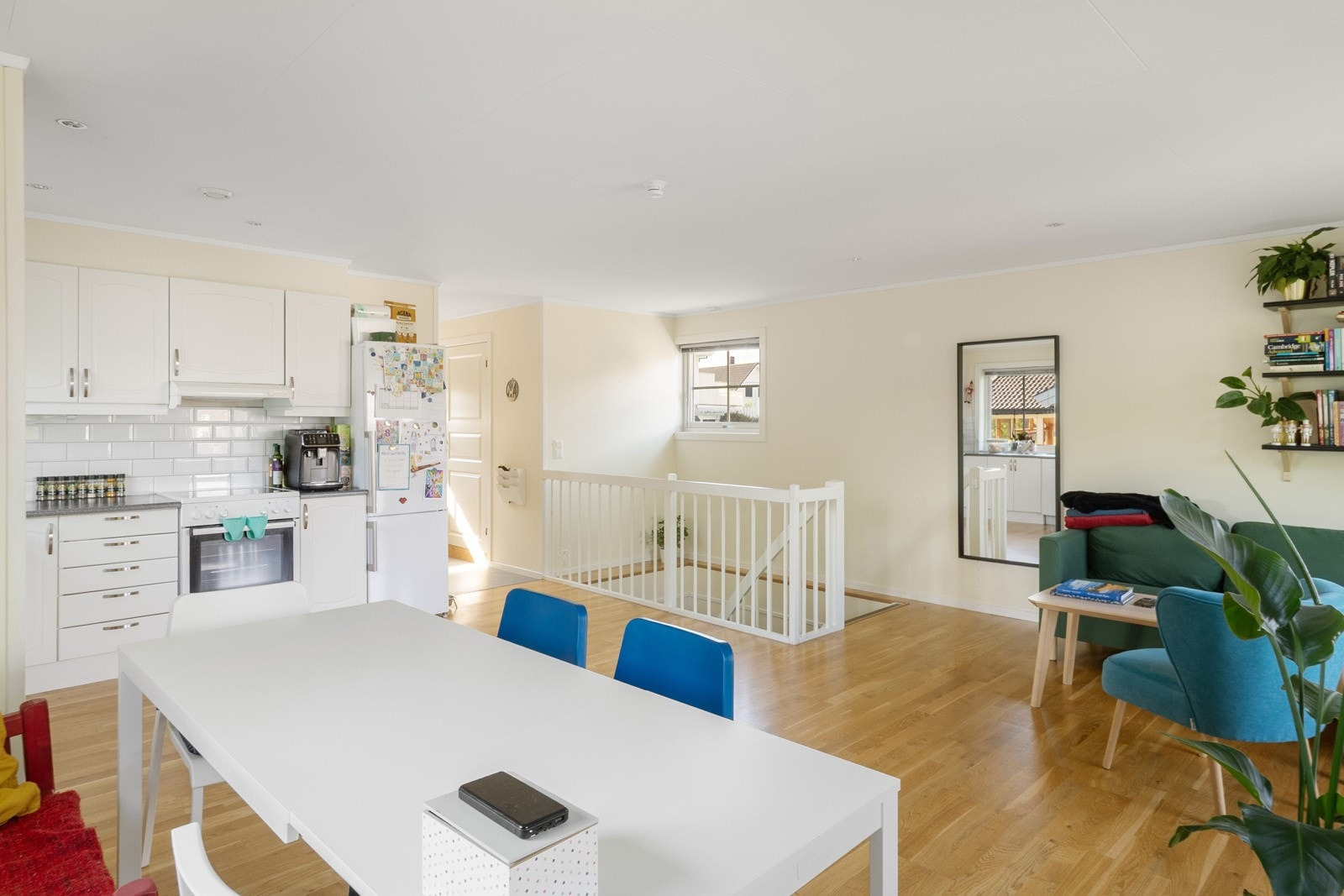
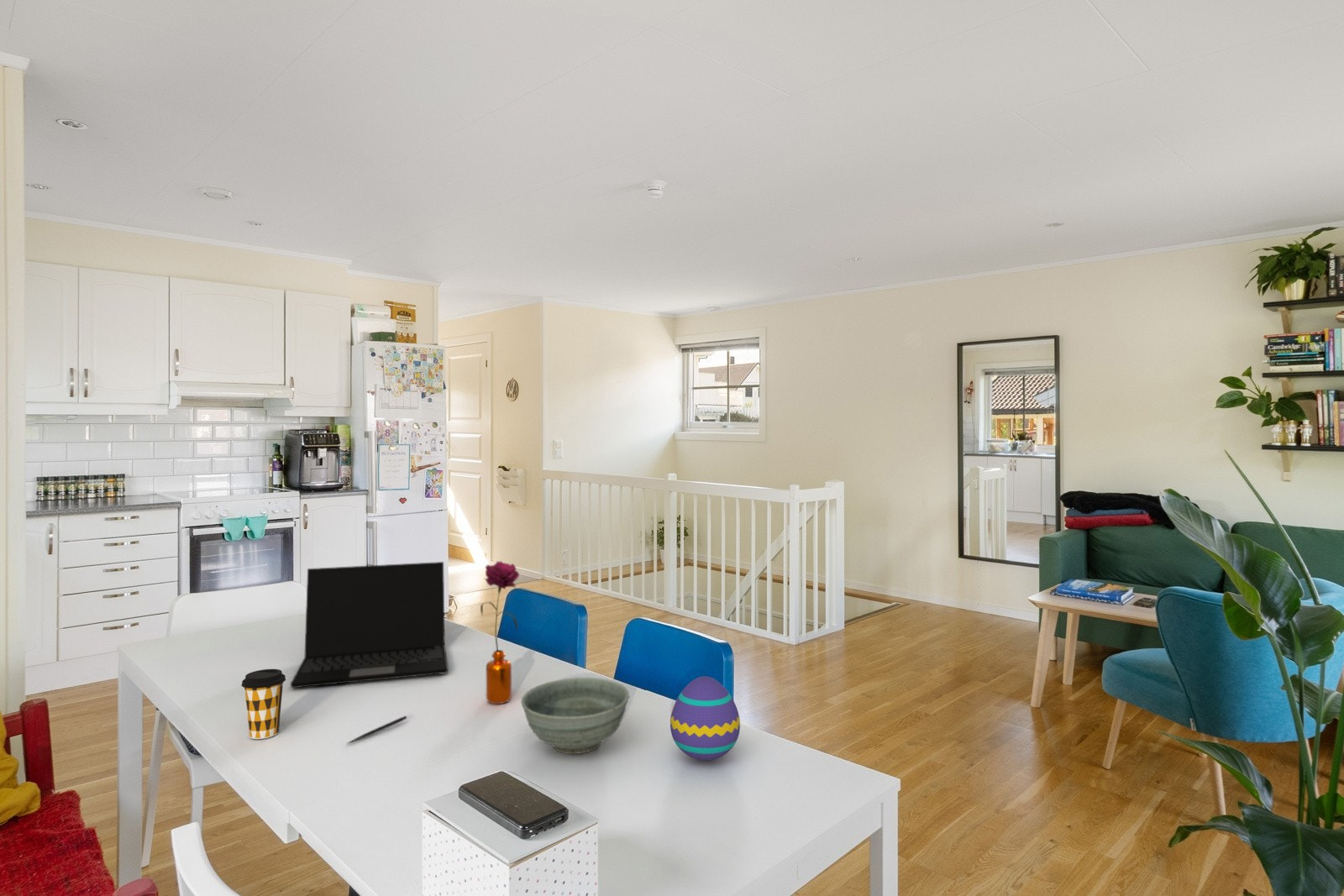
+ flower [480,560,520,705]
+ coffee cup [241,668,286,740]
+ pen [345,715,407,745]
+ bowl [520,677,630,755]
+ decorative egg [669,675,741,761]
+ laptop [290,561,449,689]
